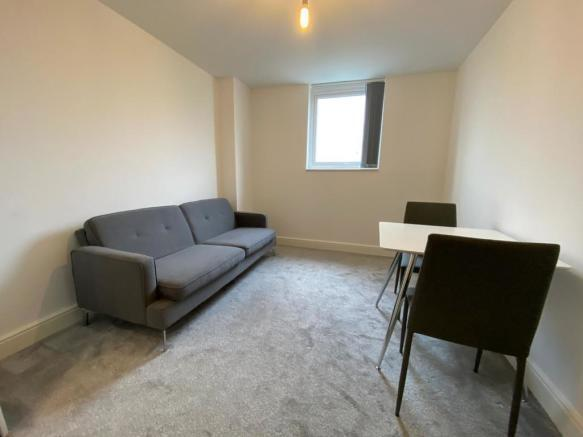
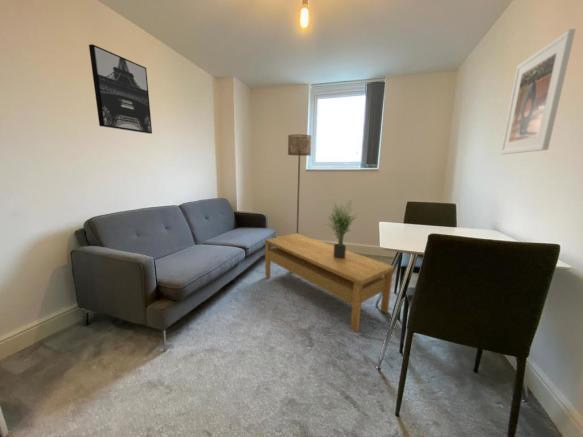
+ potted plant [324,198,361,258]
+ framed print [499,28,576,155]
+ wall art [88,43,153,135]
+ coffee table [264,232,395,333]
+ floor lamp [287,134,313,234]
